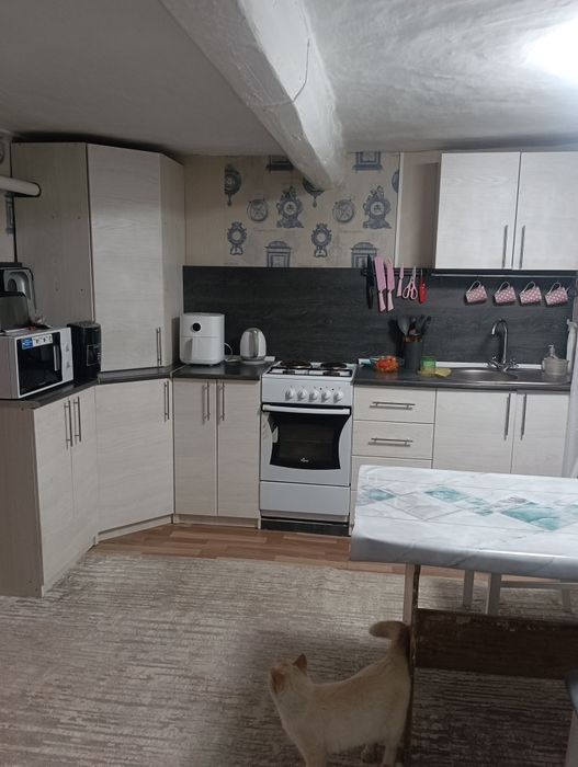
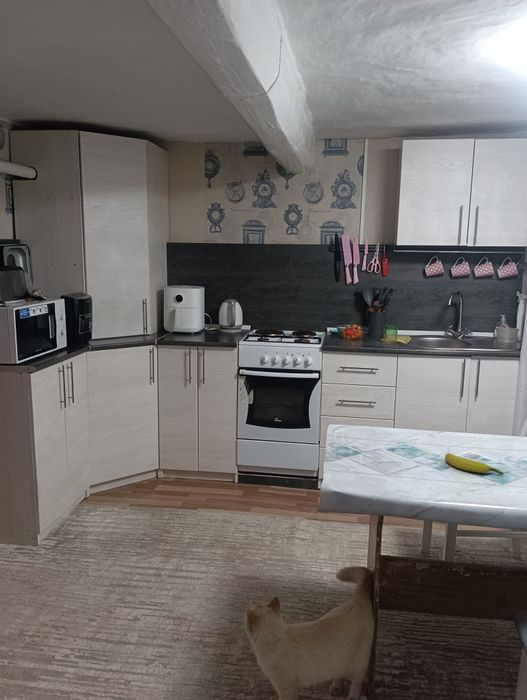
+ banana [444,452,505,476]
